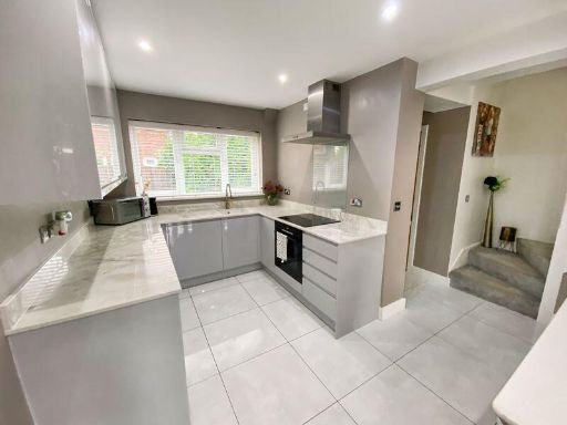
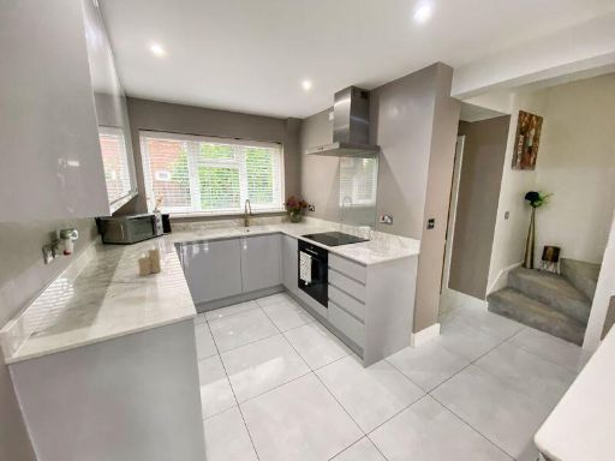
+ candle [137,244,162,276]
